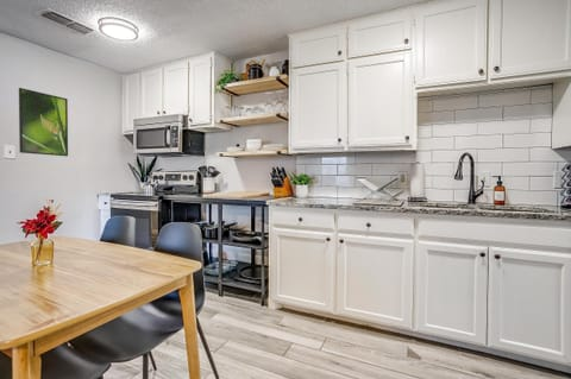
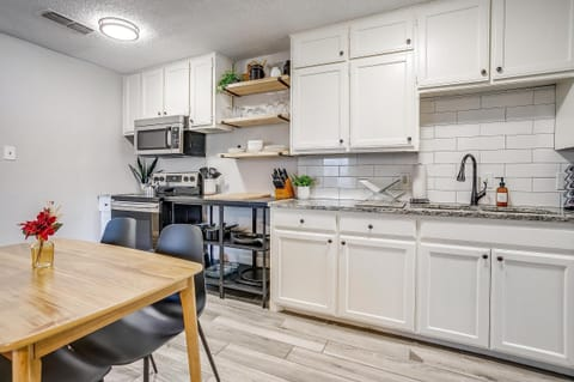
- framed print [18,87,69,157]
